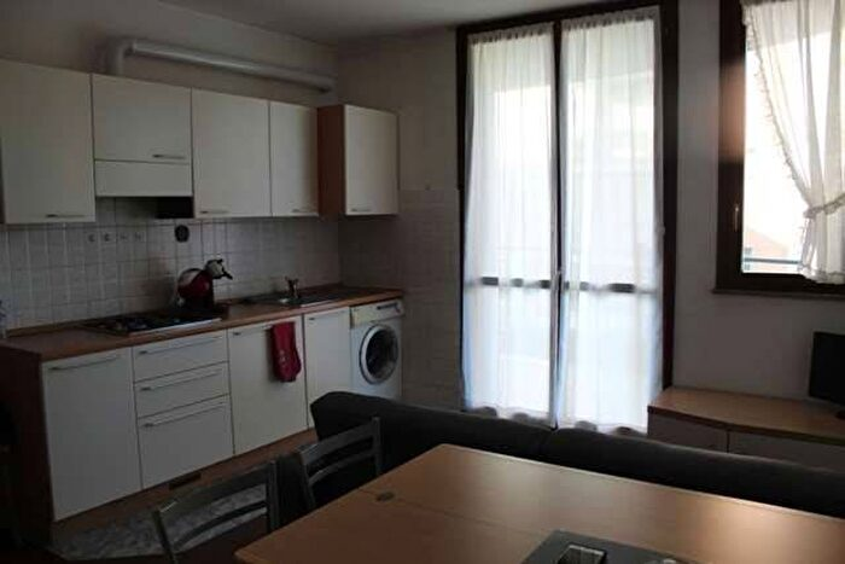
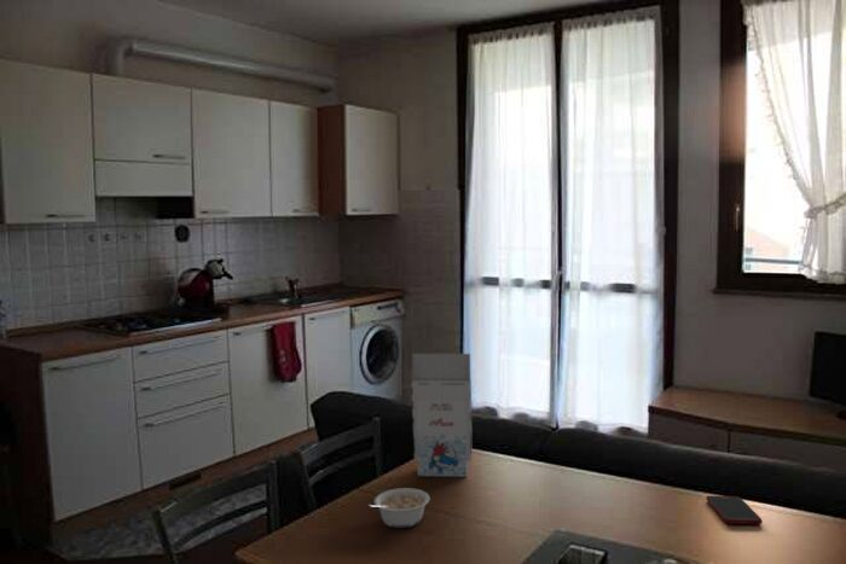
+ gift box [410,353,474,478]
+ cell phone [706,495,764,525]
+ legume [367,487,431,529]
